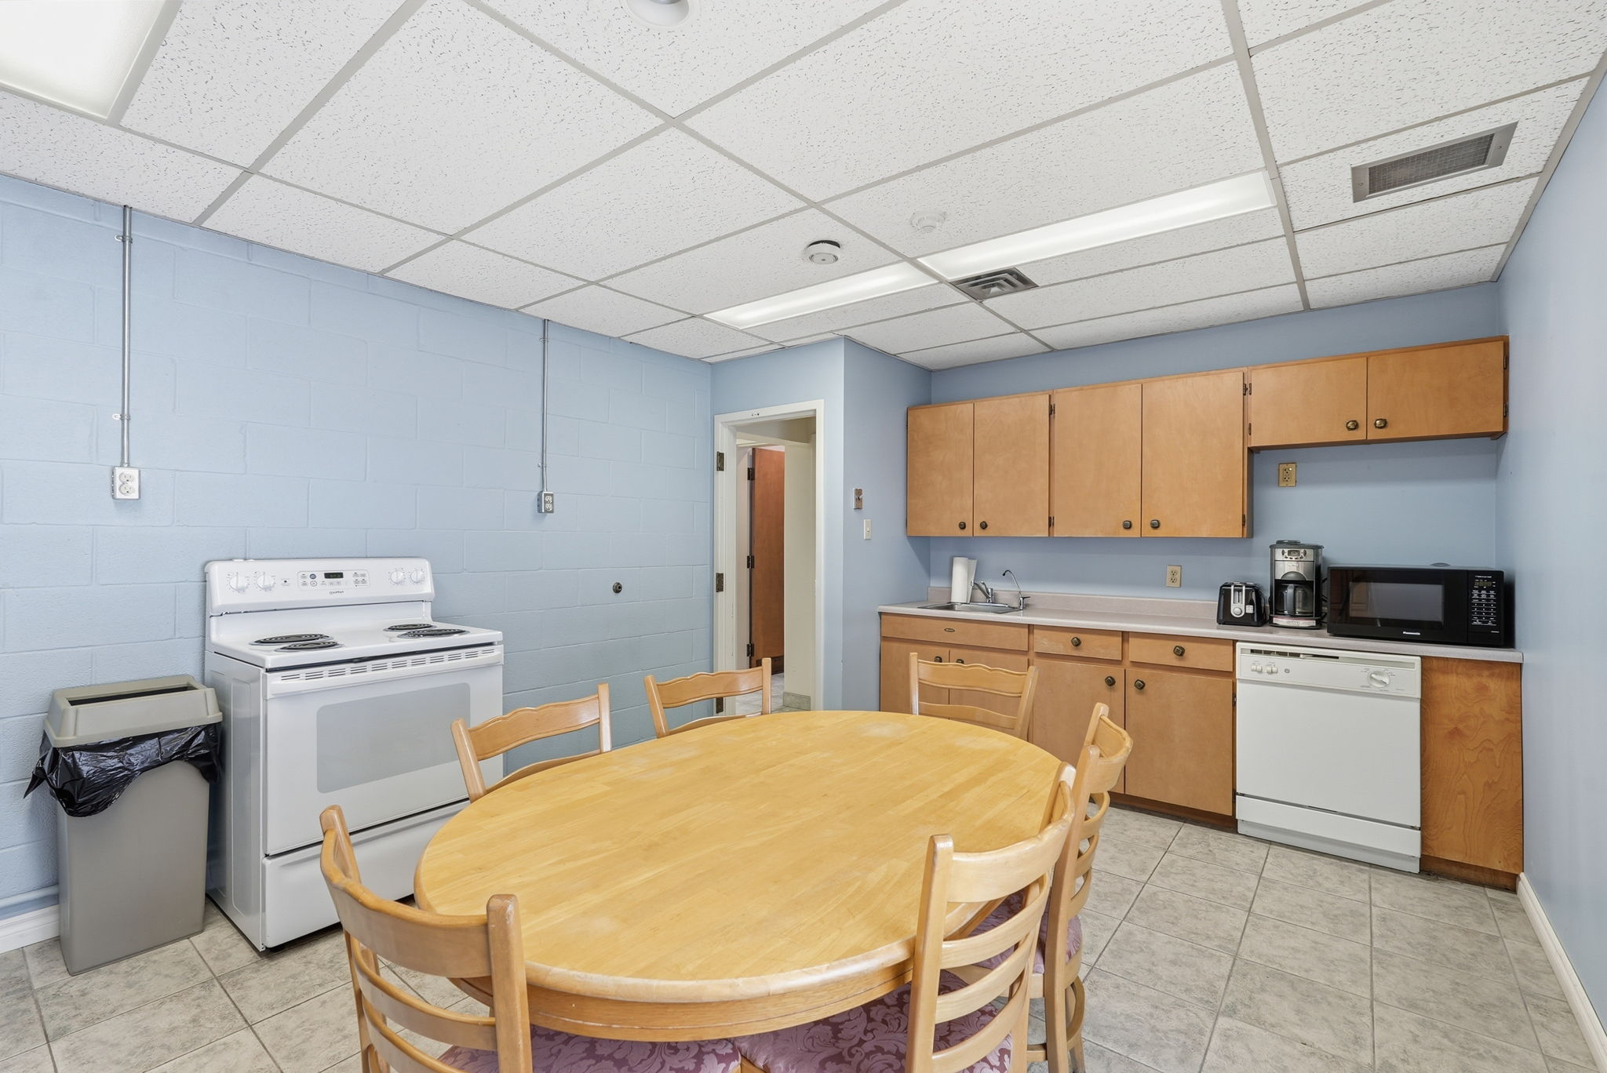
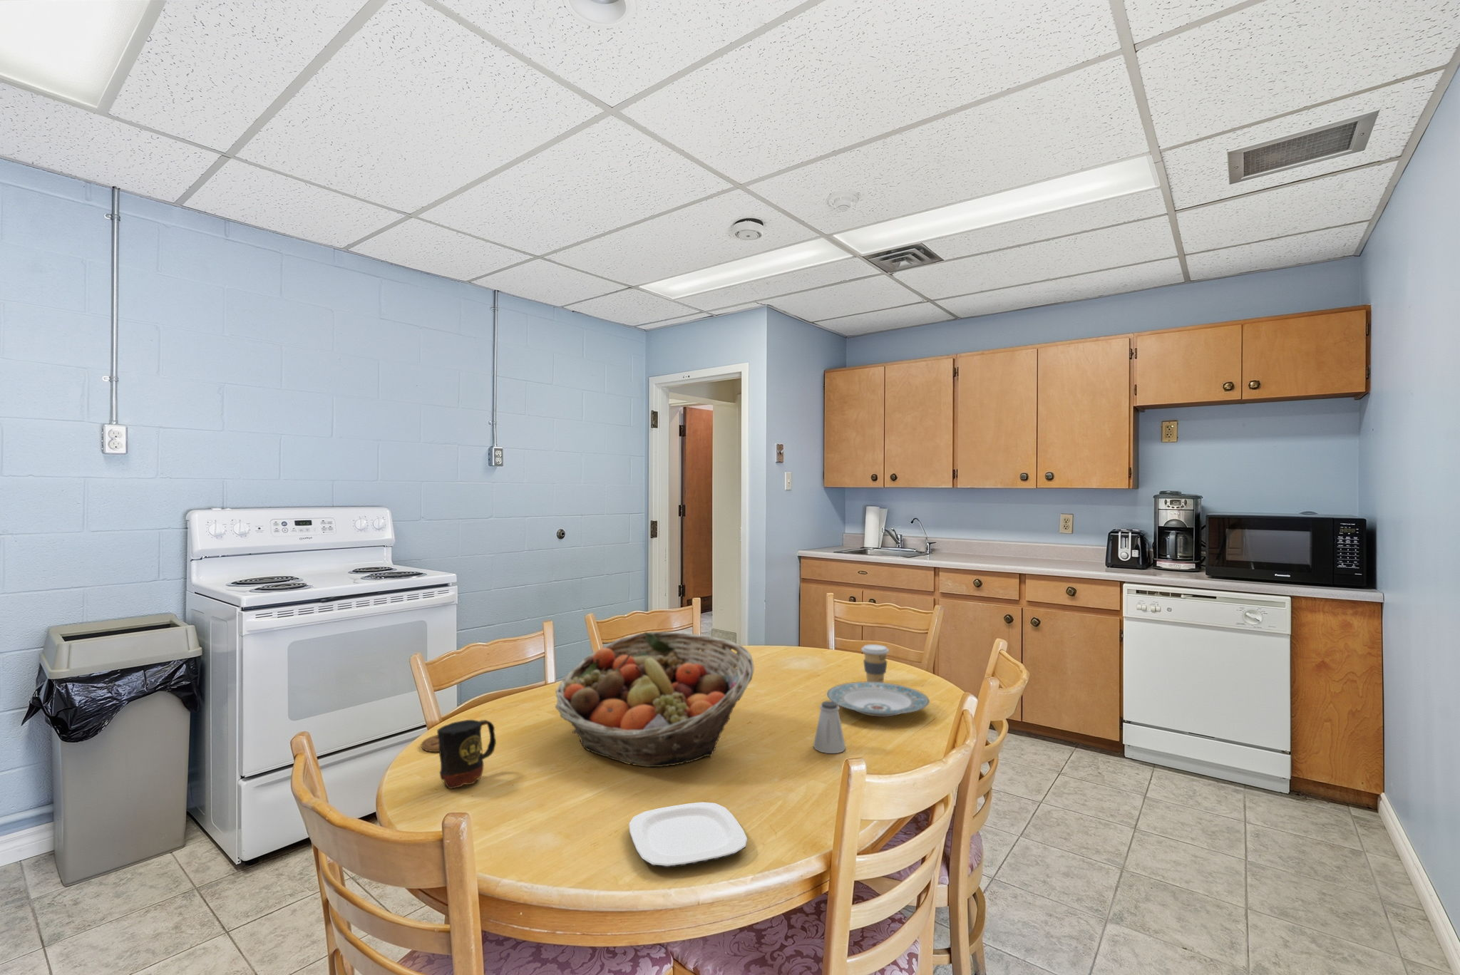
+ plate [826,681,930,718]
+ mug [436,719,497,790]
+ saltshaker [813,701,846,754]
+ coffee cup [862,643,890,682]
+ fruit basket [555,631,755,767]
+ plate [628,802,747,868]
+ coaster [421,735,440,753]
